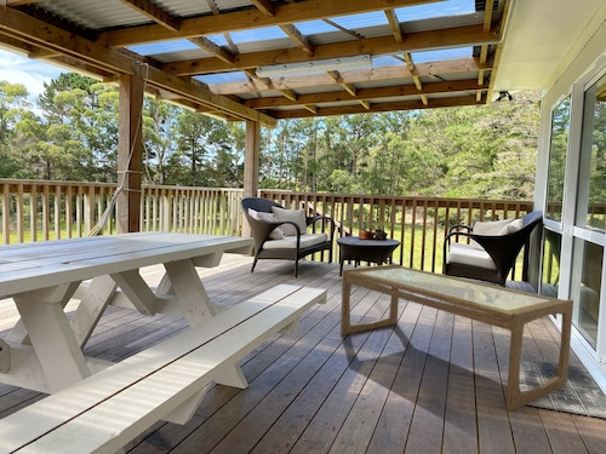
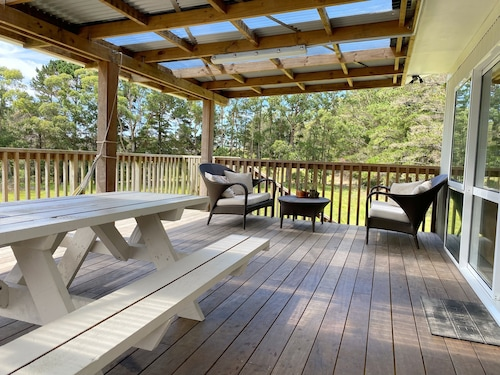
- coffee table [339,263,574,413]
